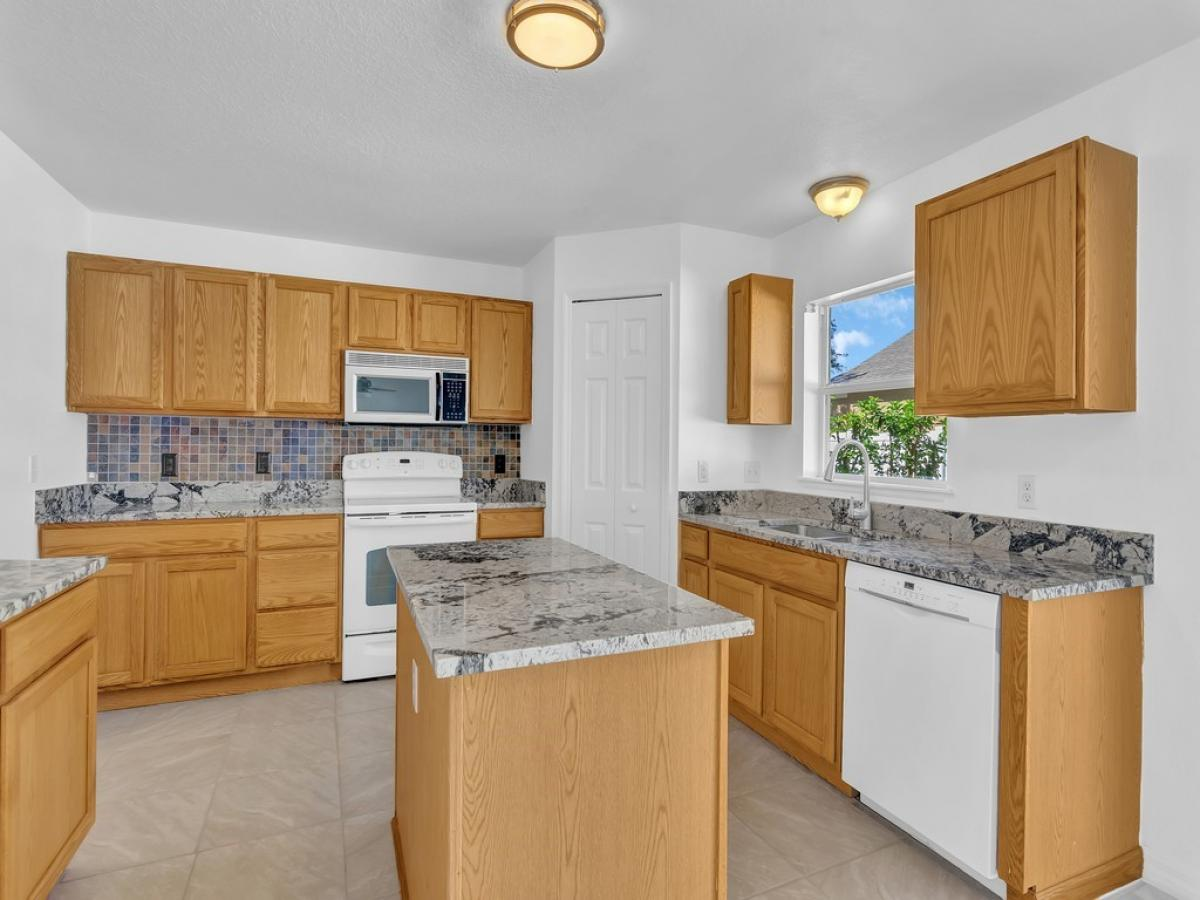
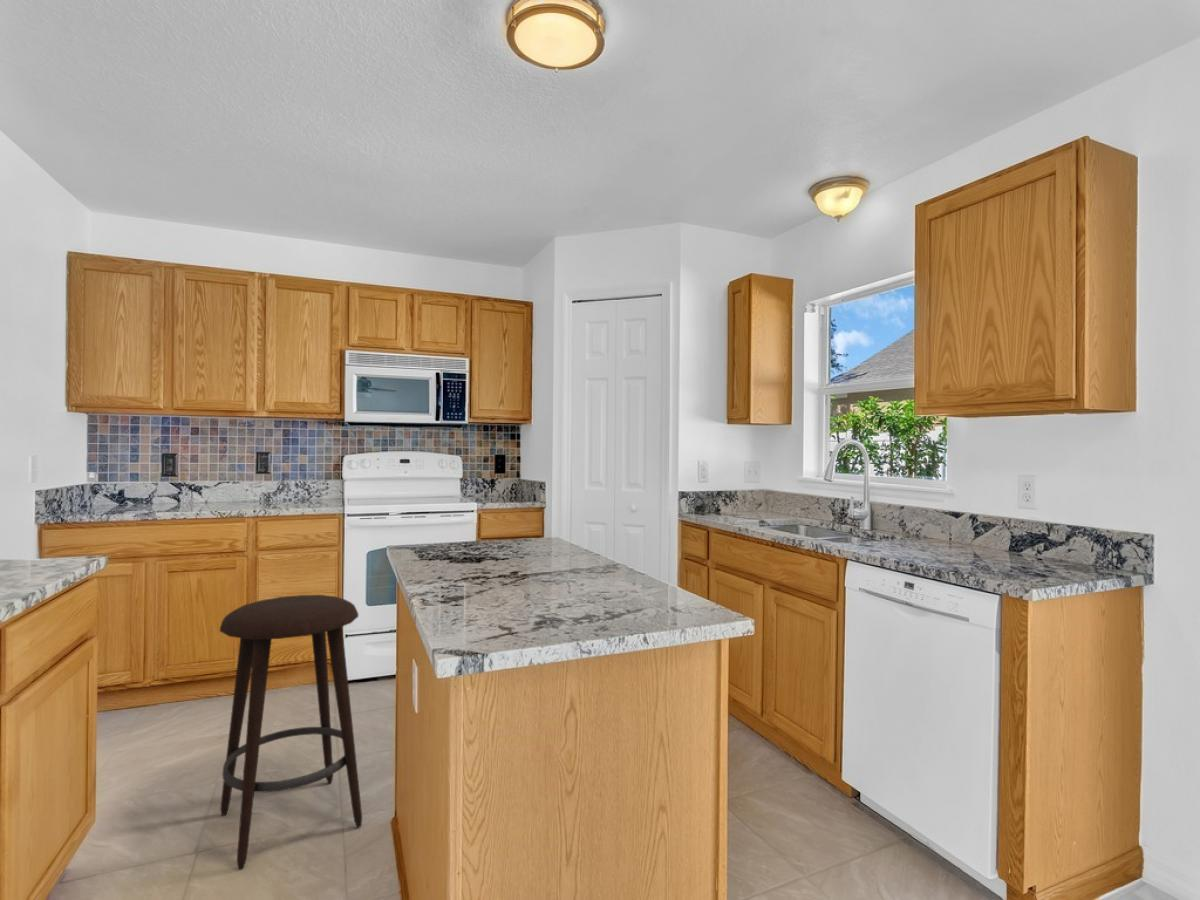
+ stool [219,594,363,871]
